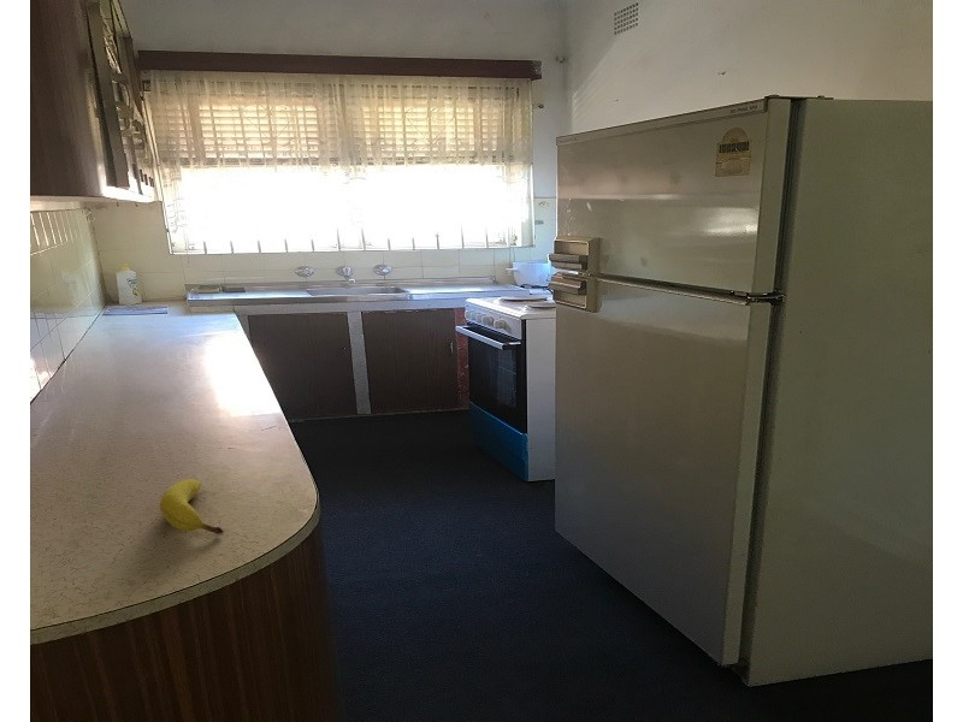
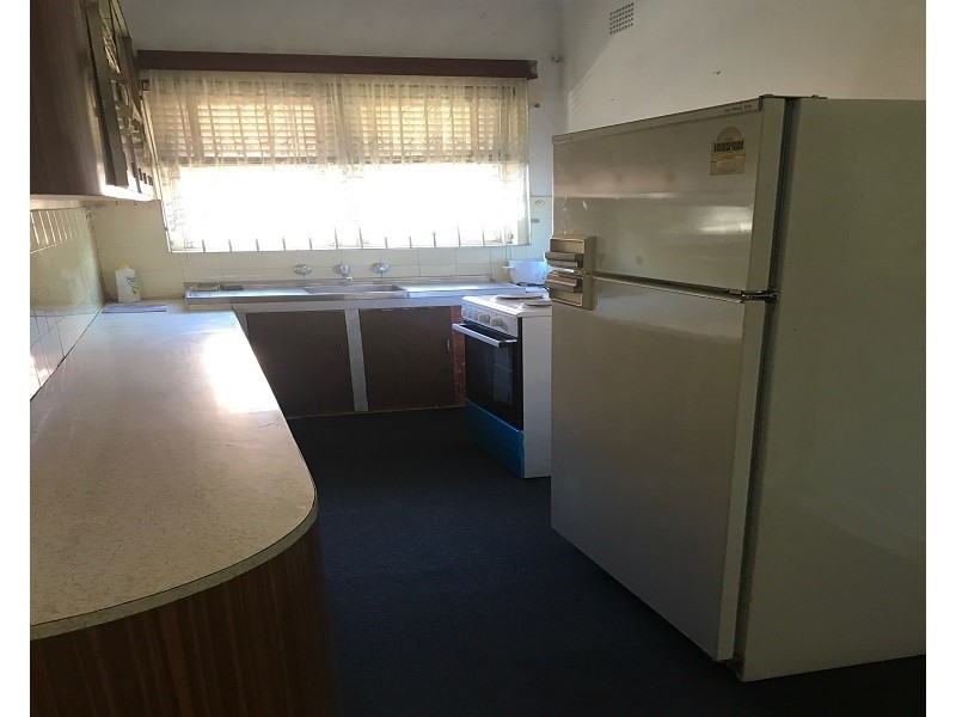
- fruit [159,478,225,535]
